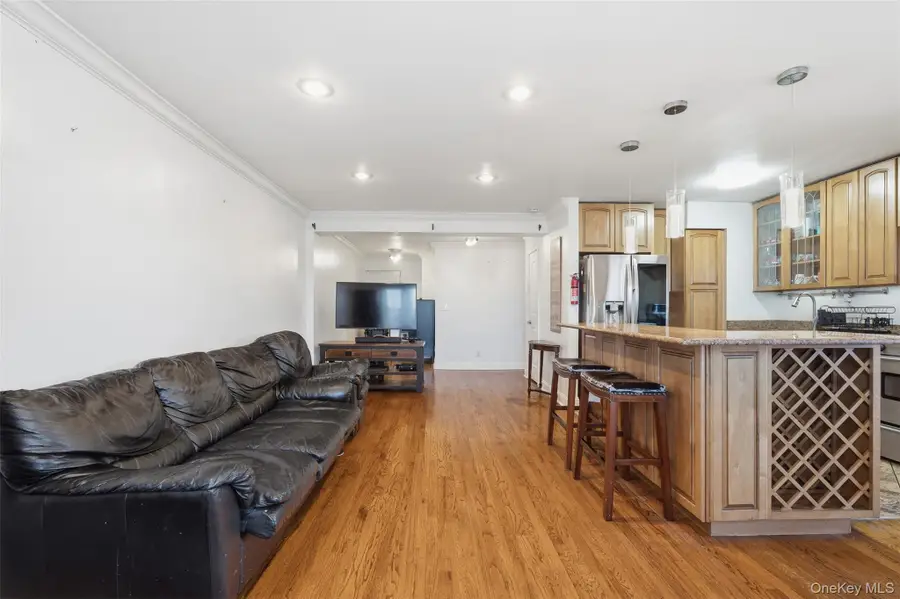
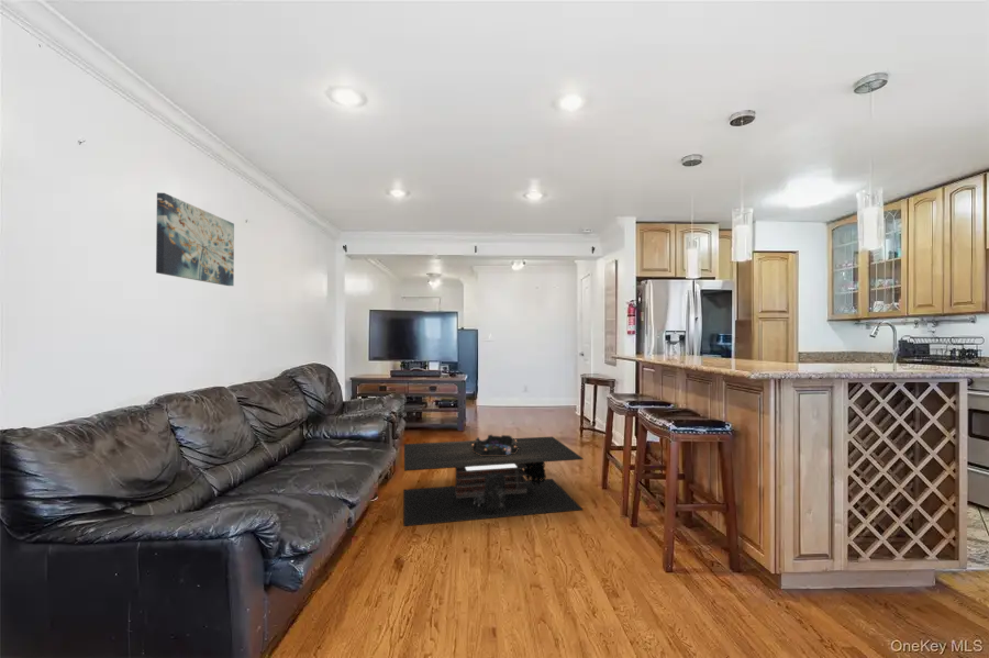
+ coffee table [402,435,585,527]
+ wall art [155,192,235,287]
+ decorative bowl [471,434,519,456]
